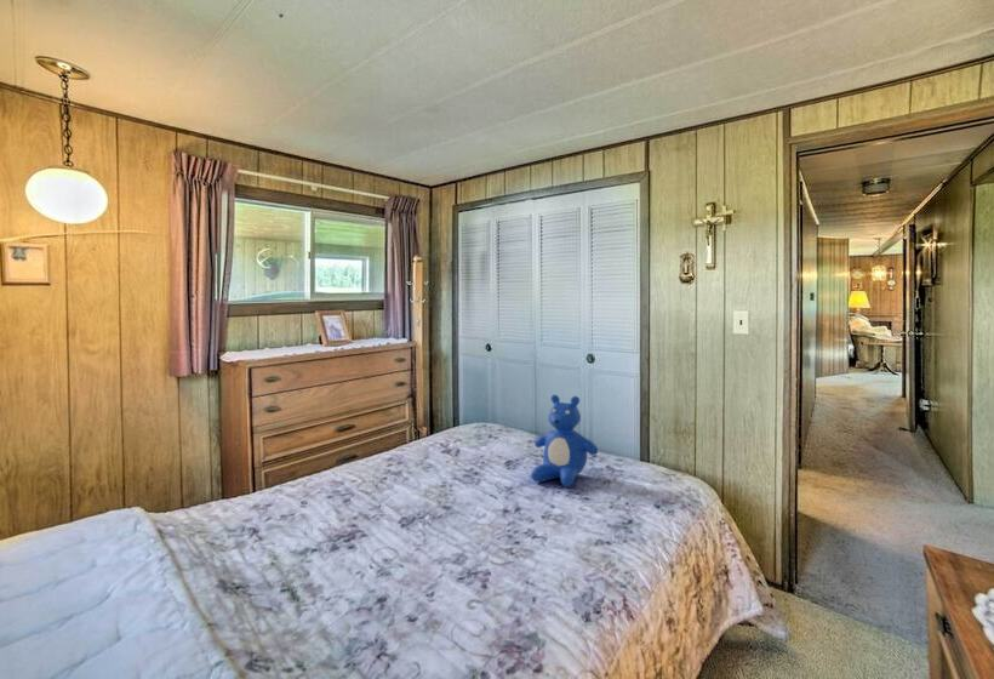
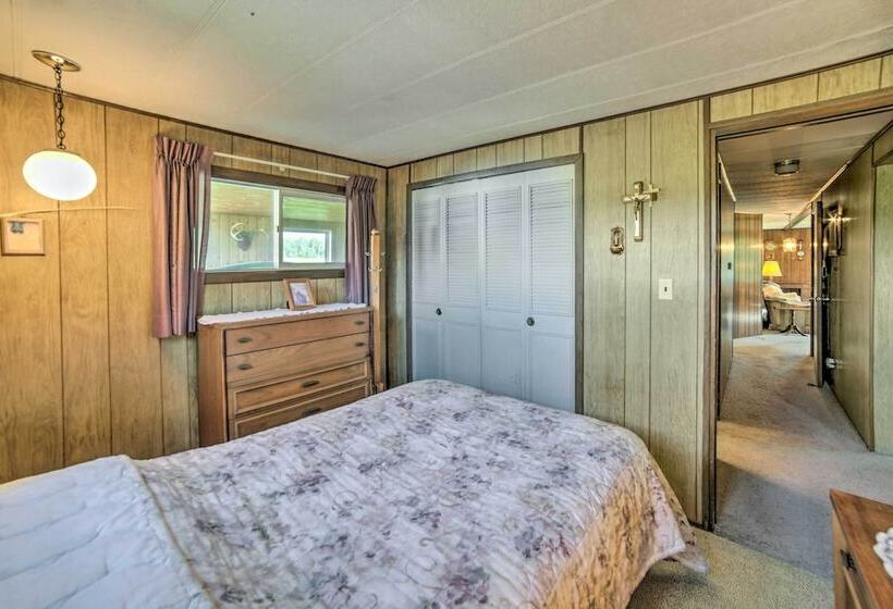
- teddy bear [530,394,599,489]
